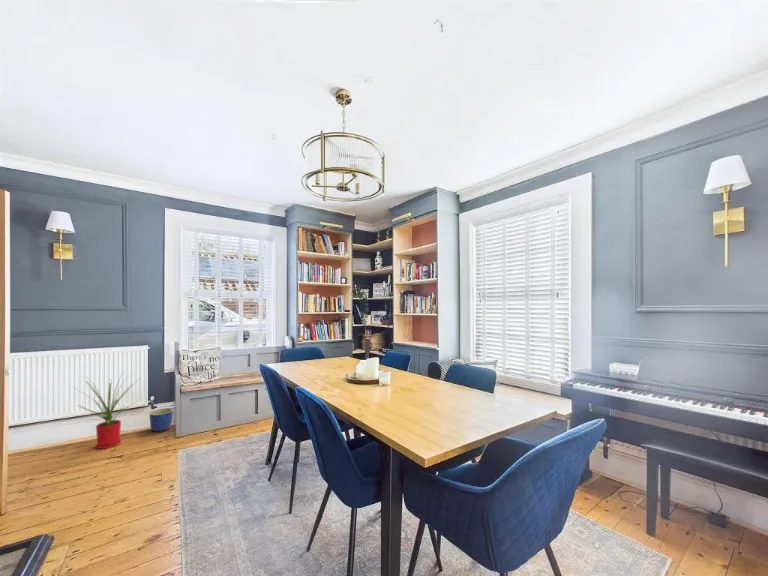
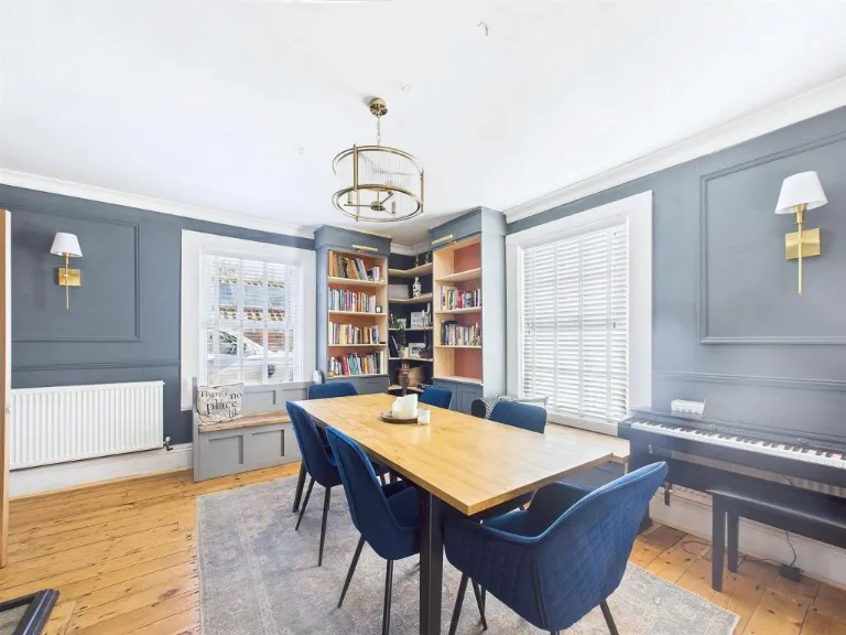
- house plant [74,370,142,450]
- planter [148,407,174,432]
